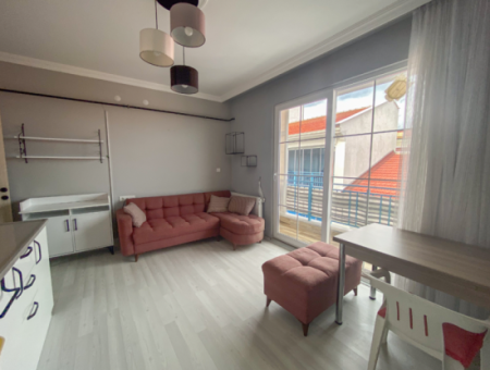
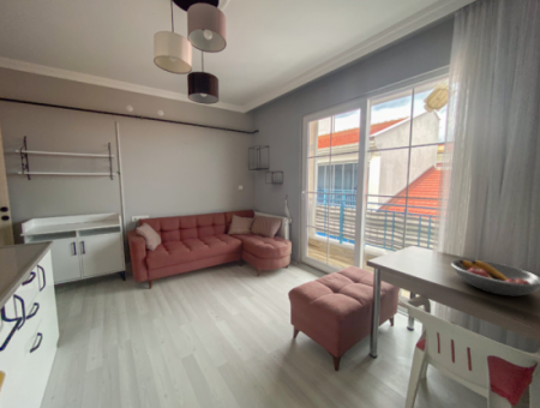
+ fruit bowl [450,258,540,296]
